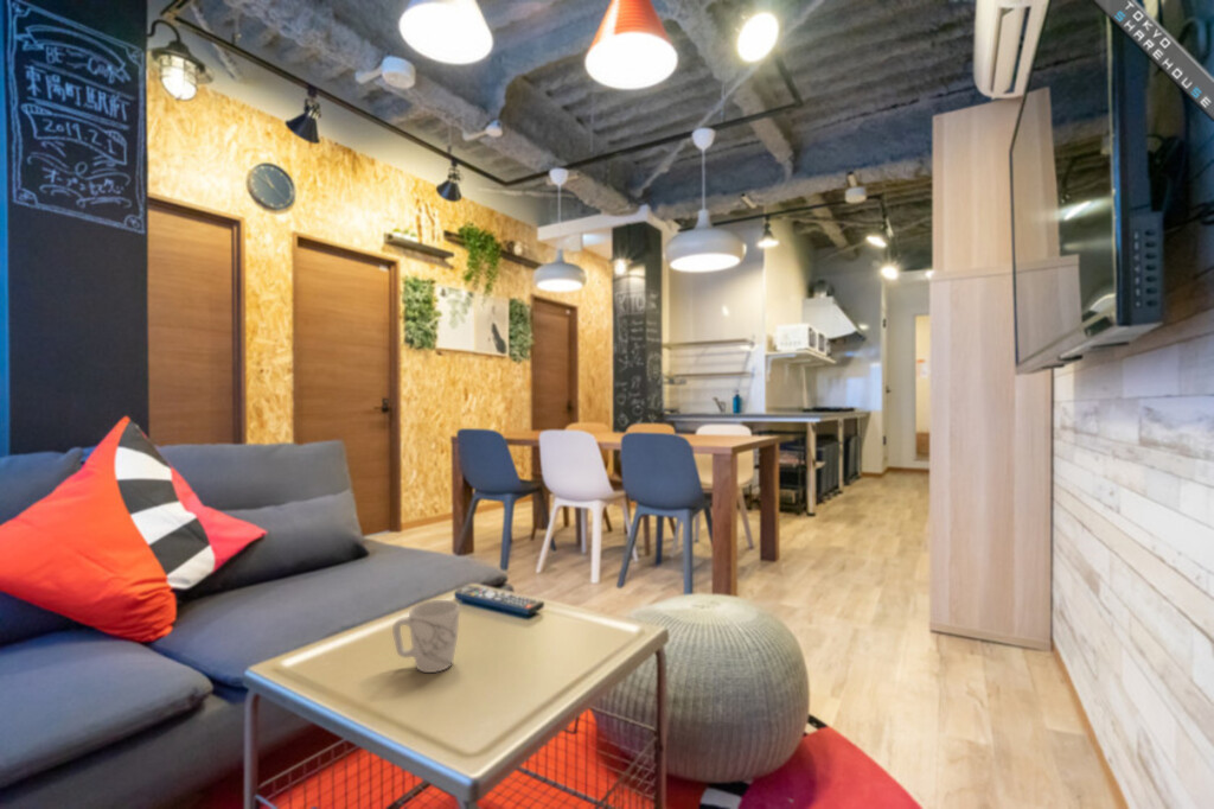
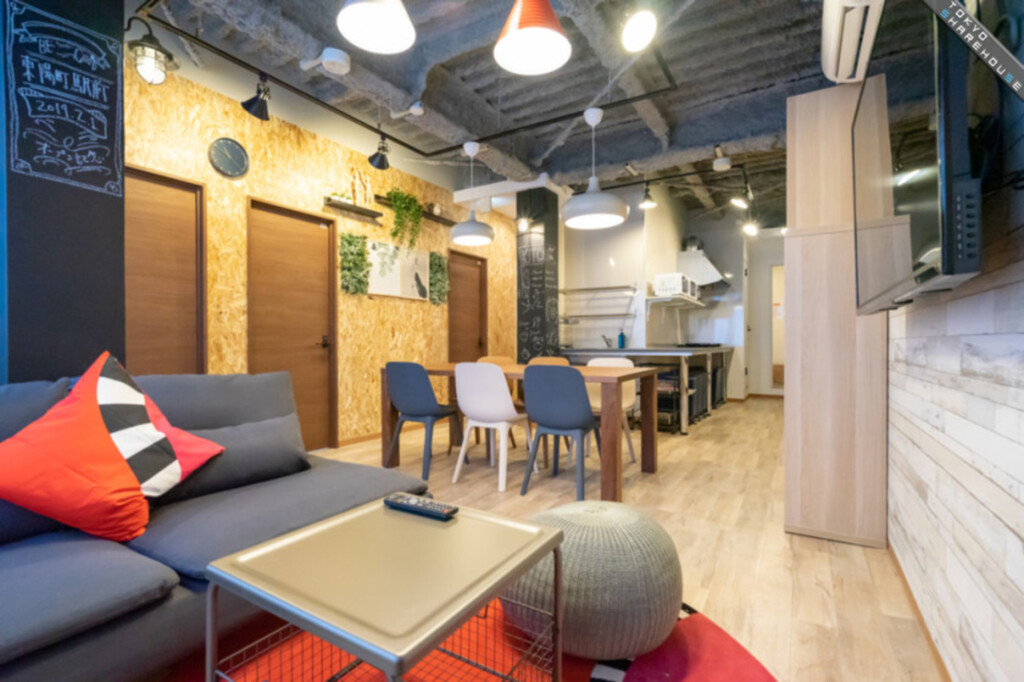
- mug [391,599,460,674]
